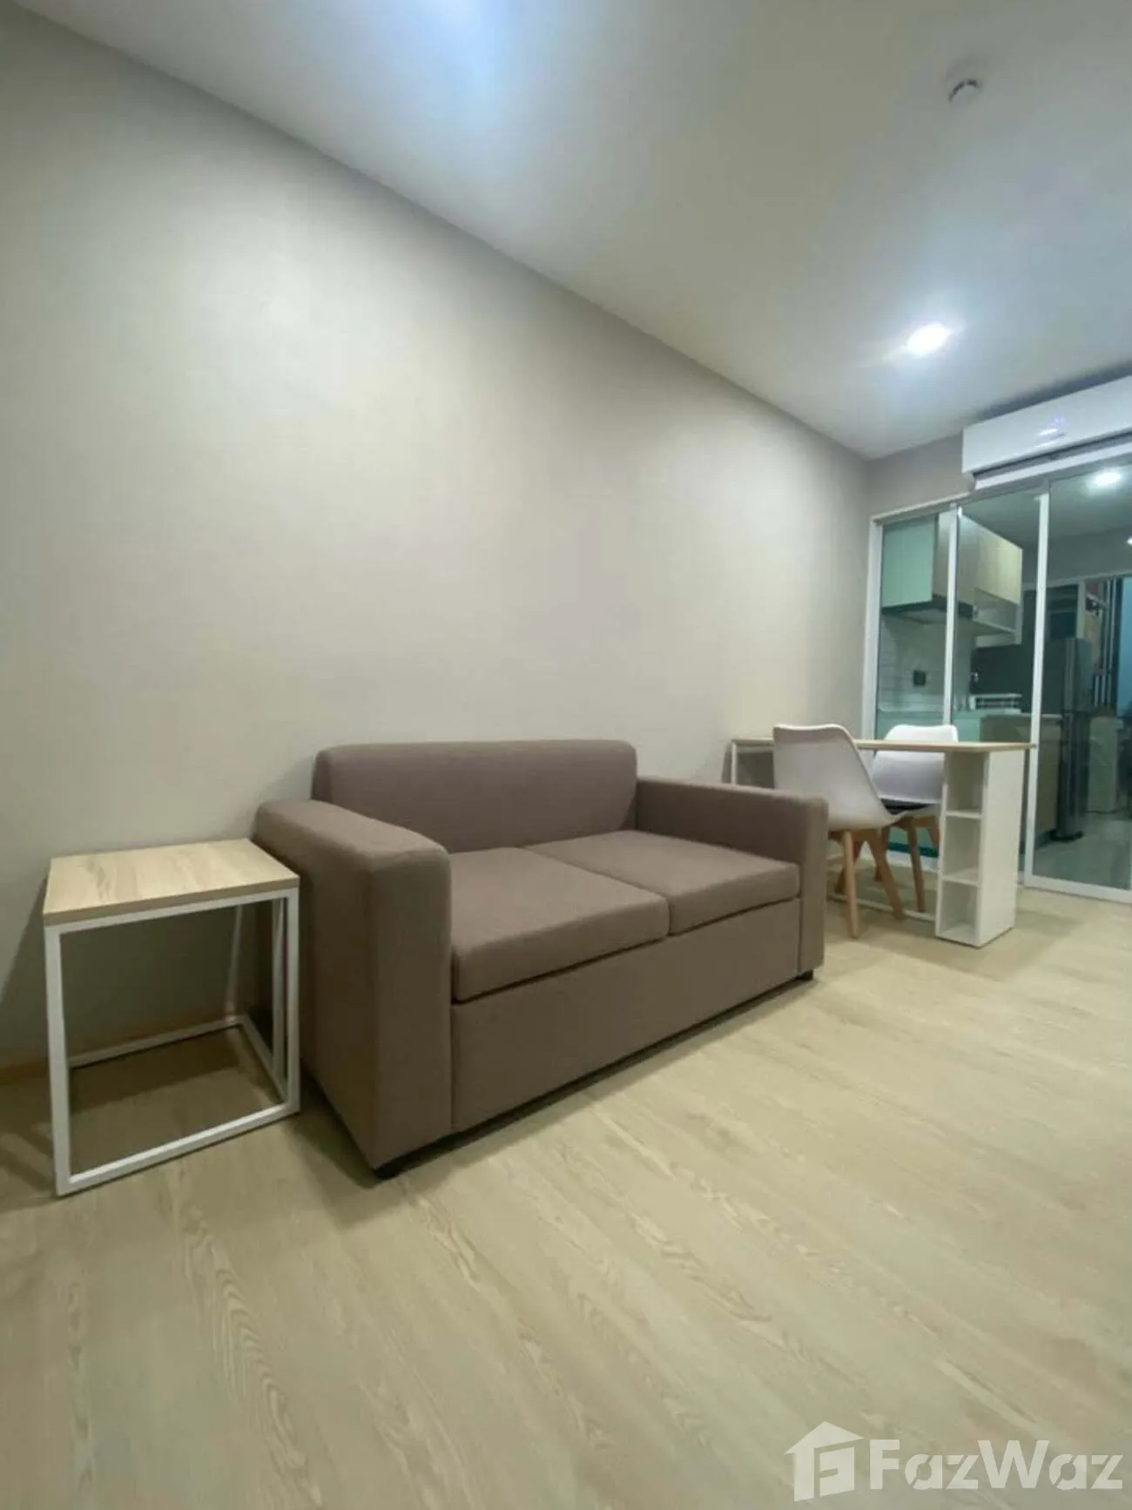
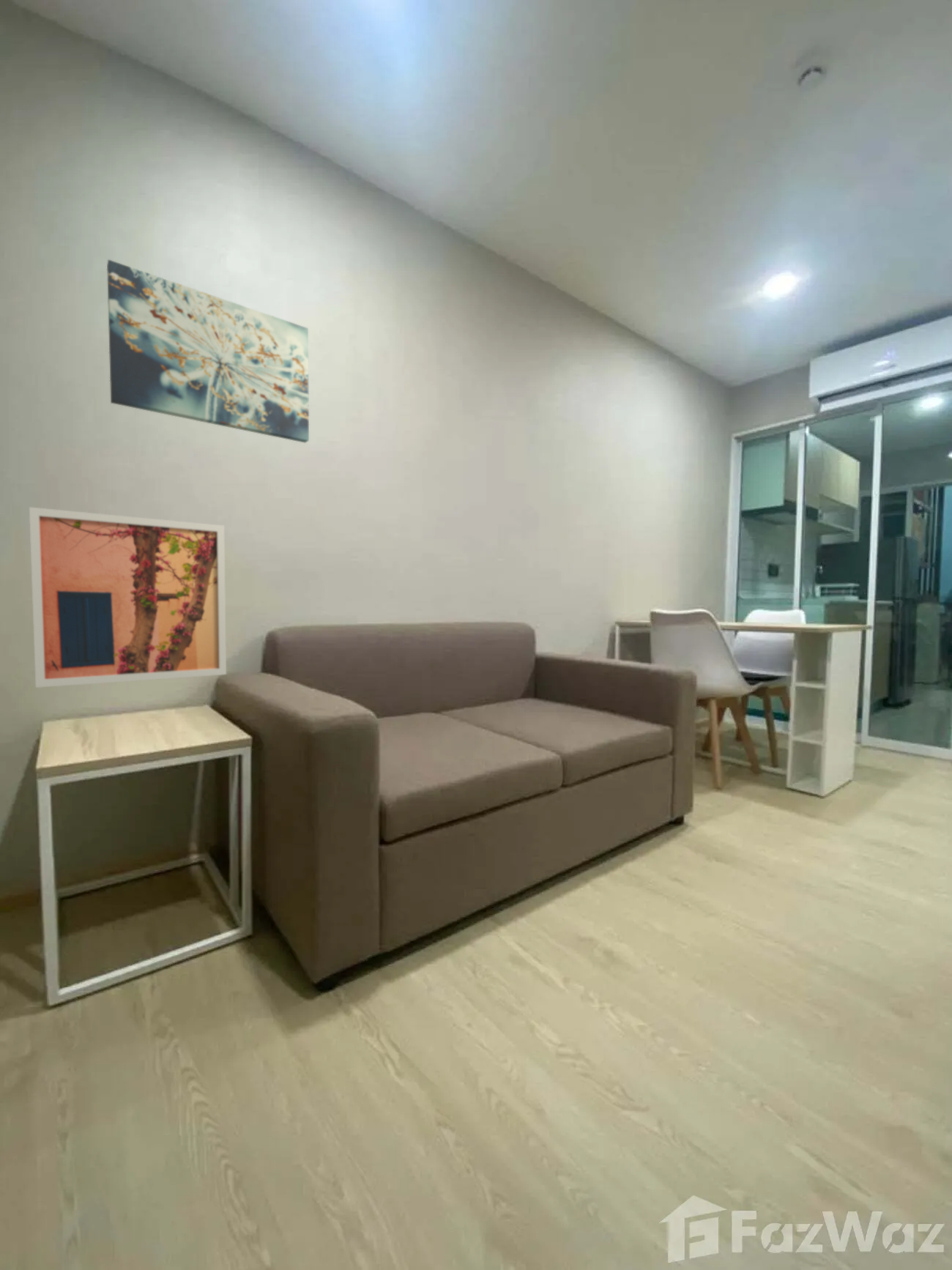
+ wall art [29,506,227,688]
+ wall art [106,259,310,444]
